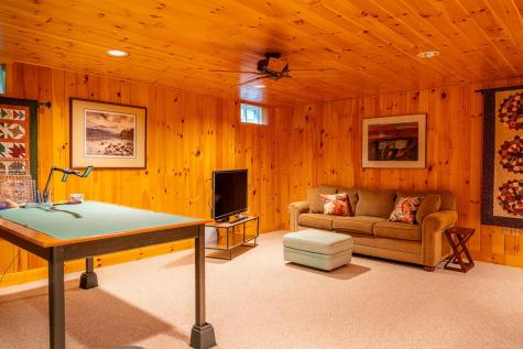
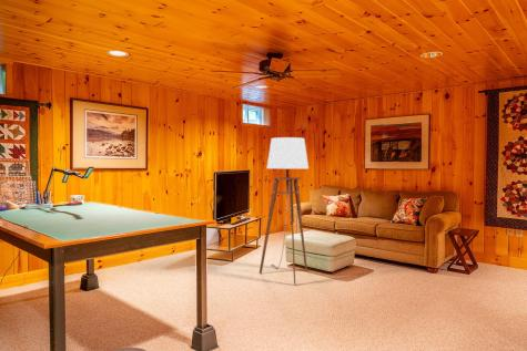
+ floor lamp [259,136,310,286]
